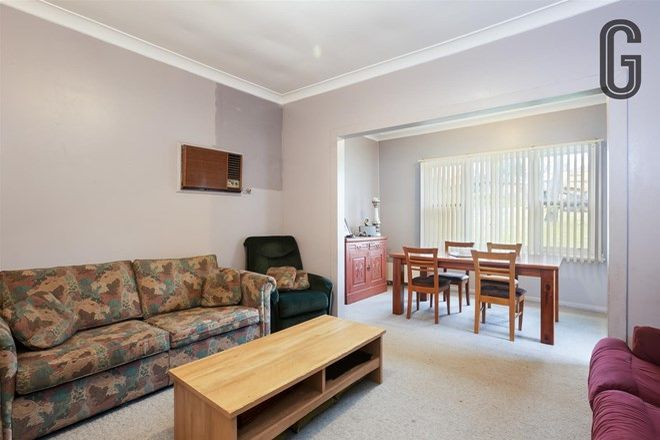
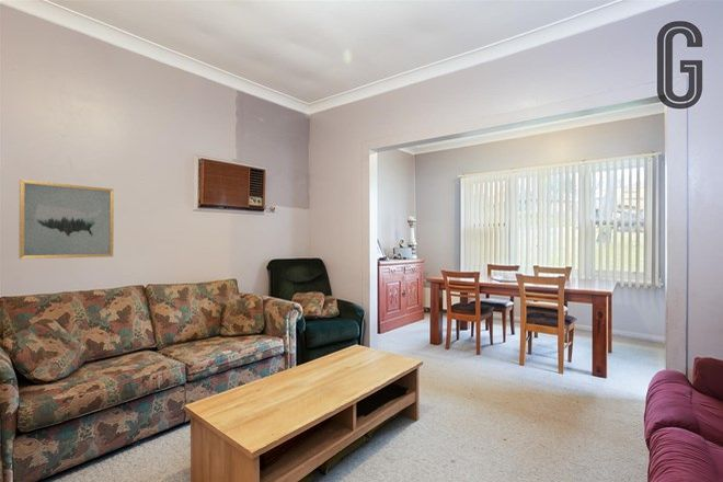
+ wall art [18,179,115,260]
